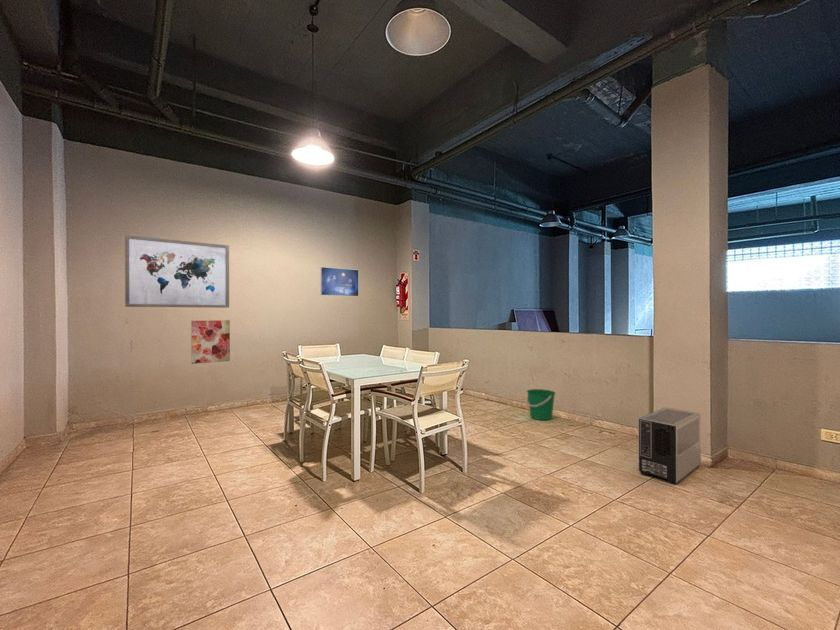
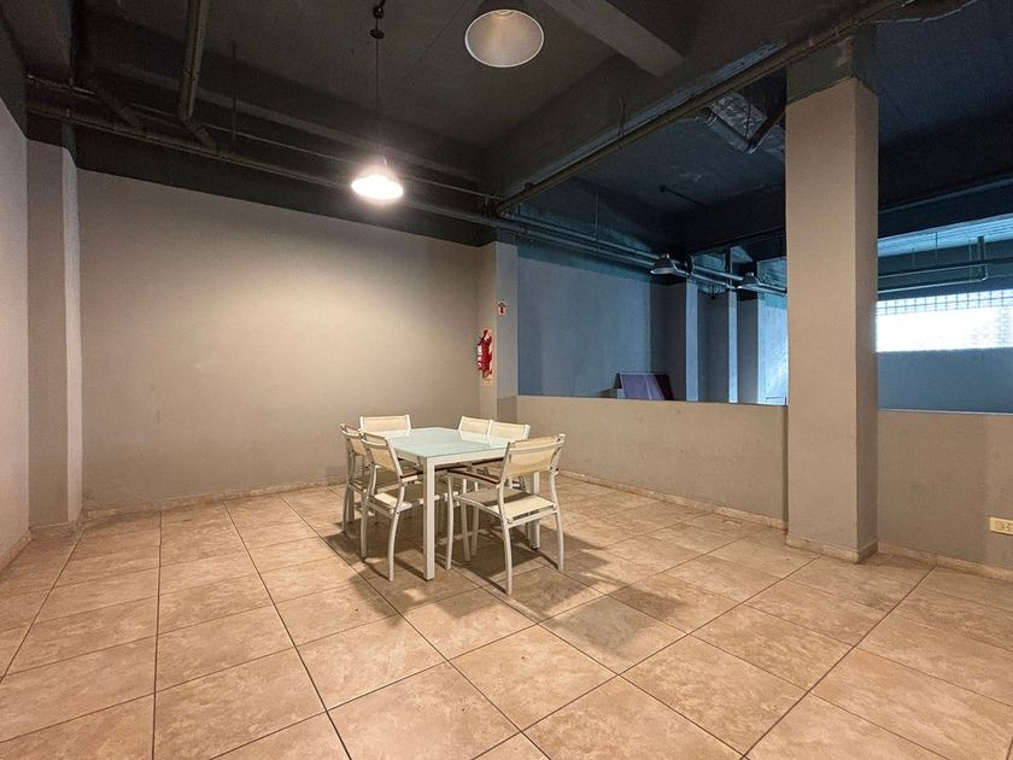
- wall art [124,234,230,309]
- wall art [190,319,231,365]
- air purifier [637,407,702,485]
- bucket [526,388,557,421]
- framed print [319,266,360,297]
